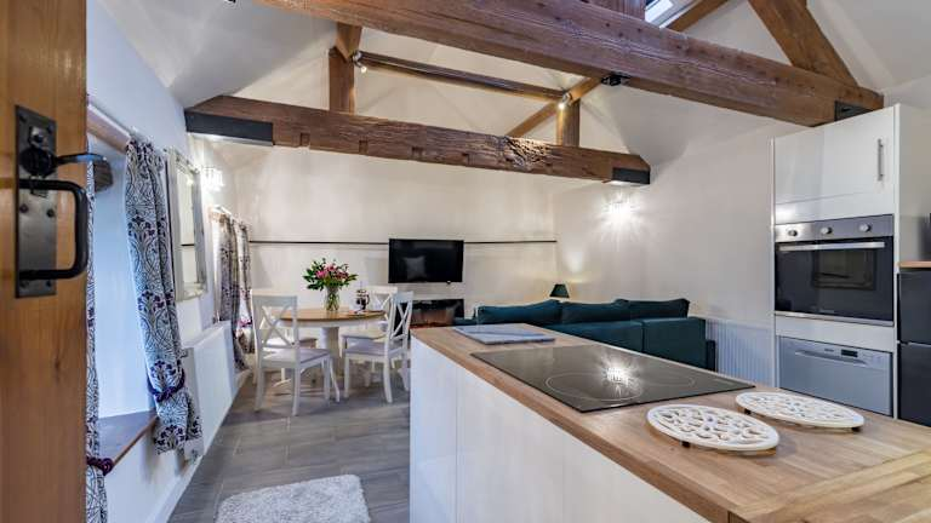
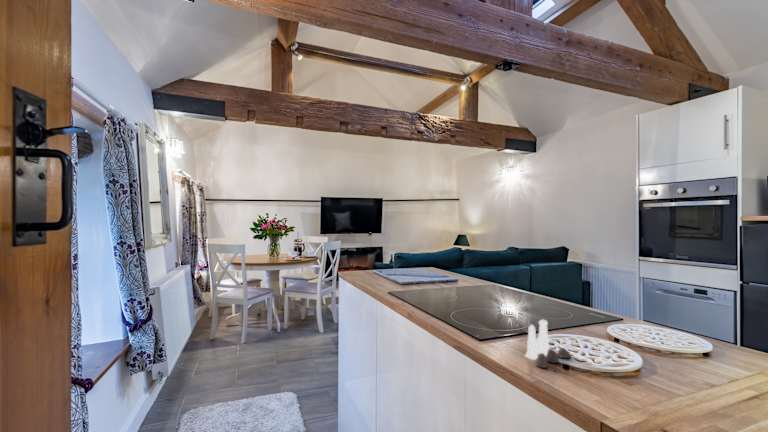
+ salt and pepper shaker set [524,318,572,369]
